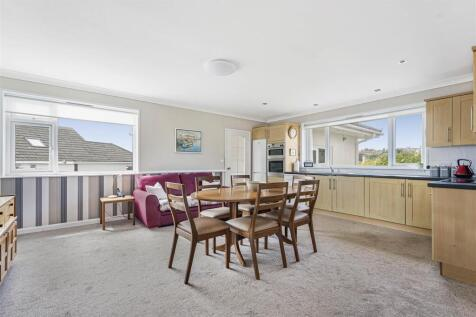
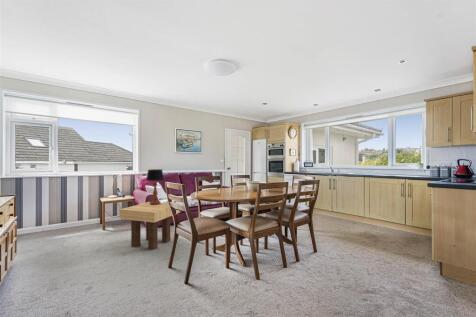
+ side table [119,201,181,251]
+ table lamp [145,168,165,205]
